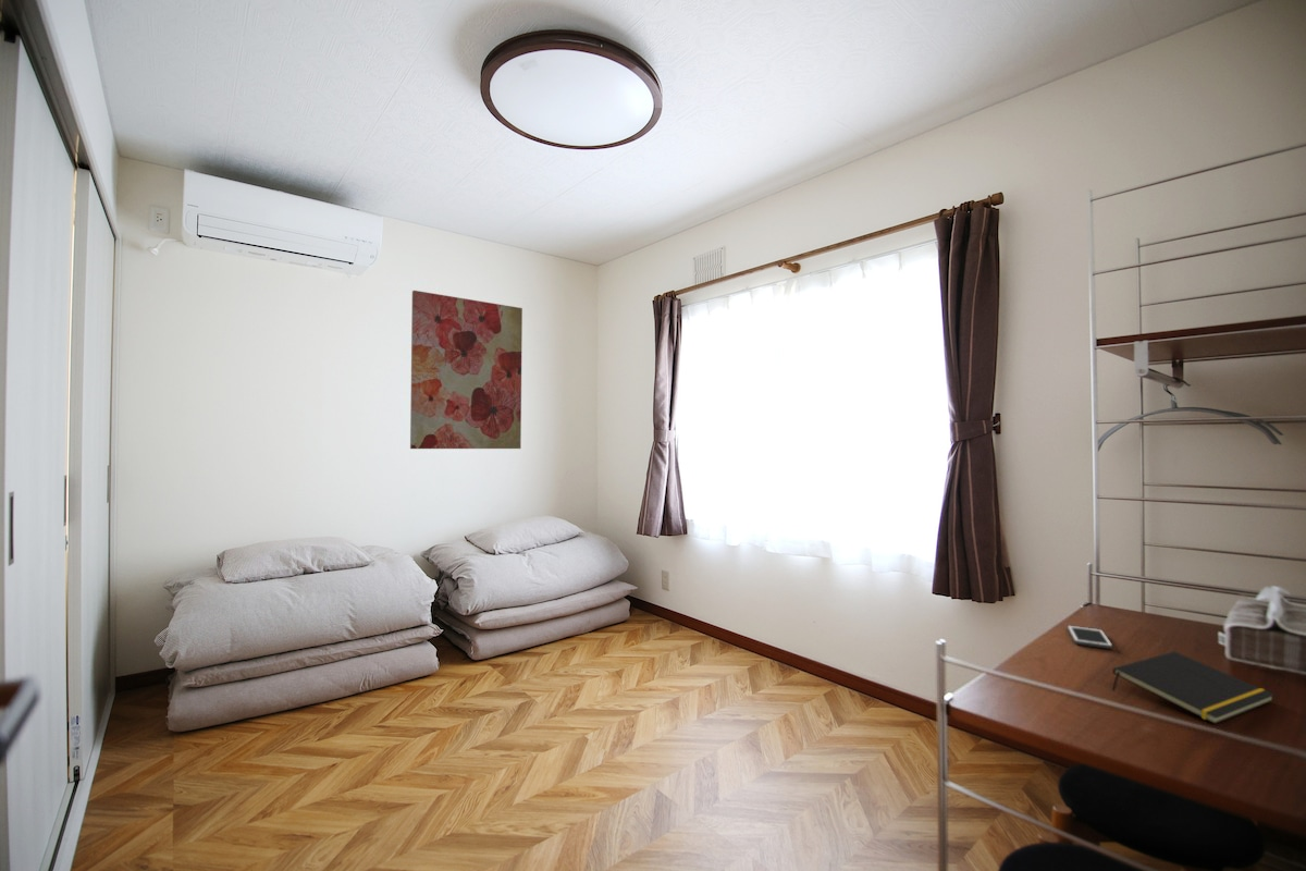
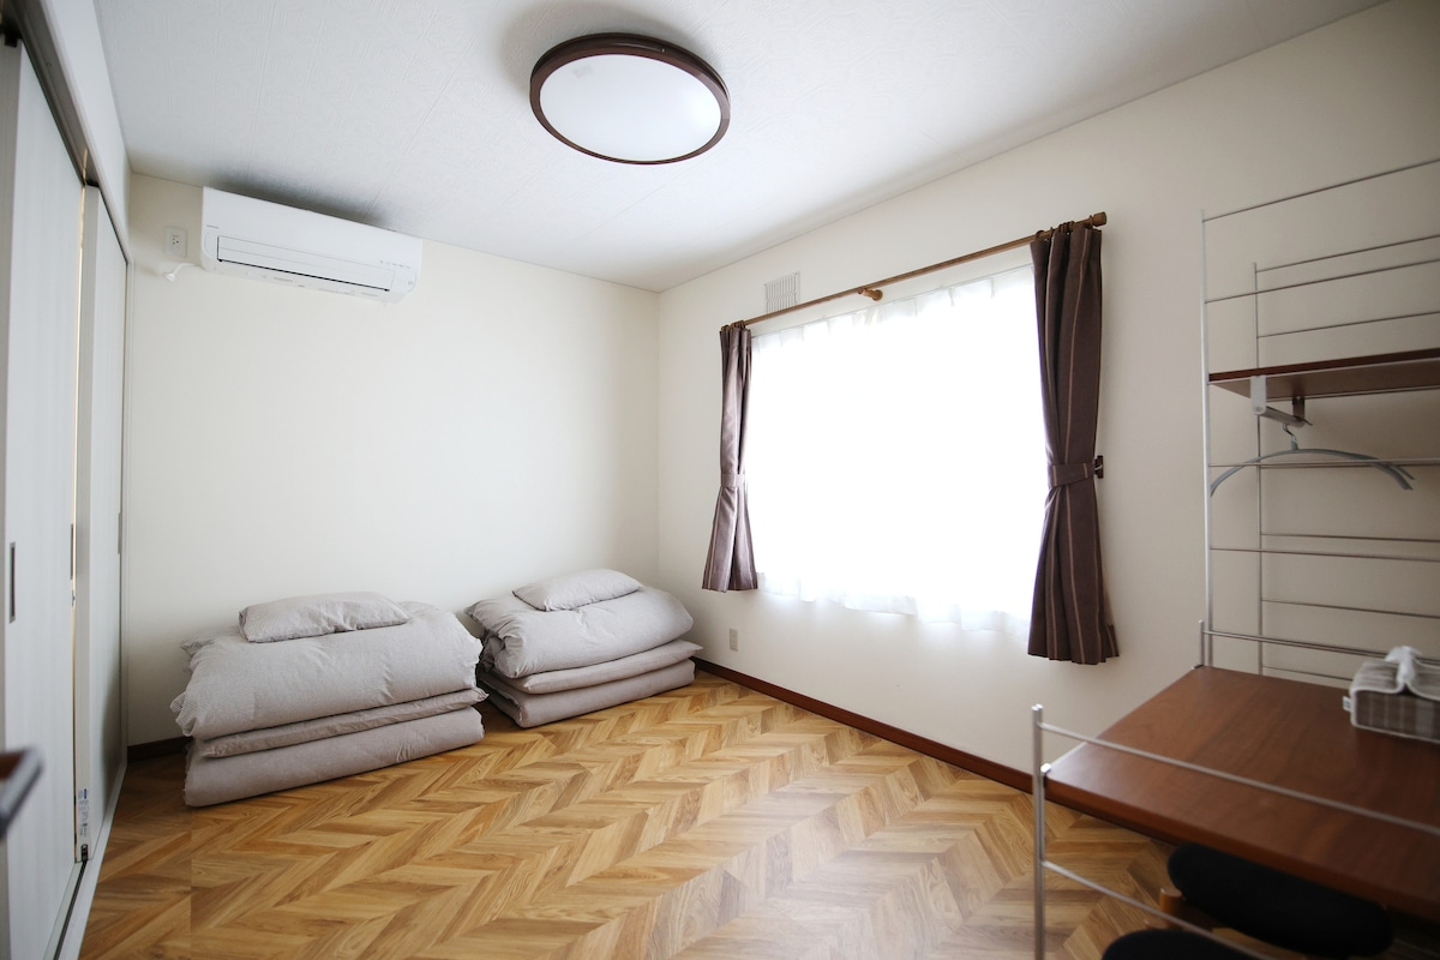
- notepad [1111,650,1276,725]
- wall art [409,290,523,450]
- cell phone [1067,624,1113,650]
